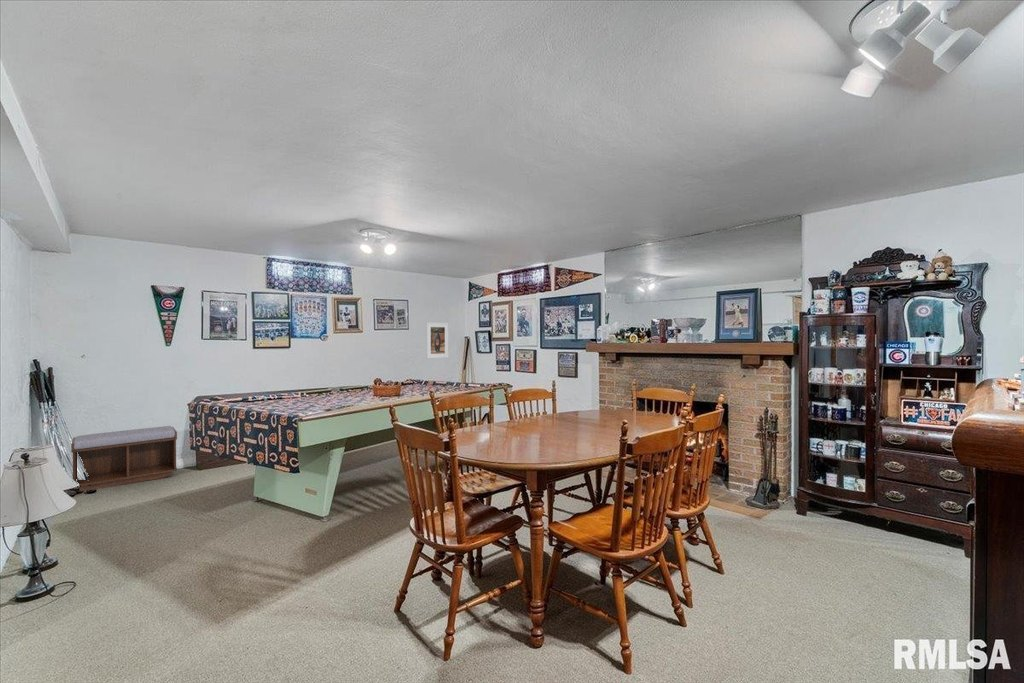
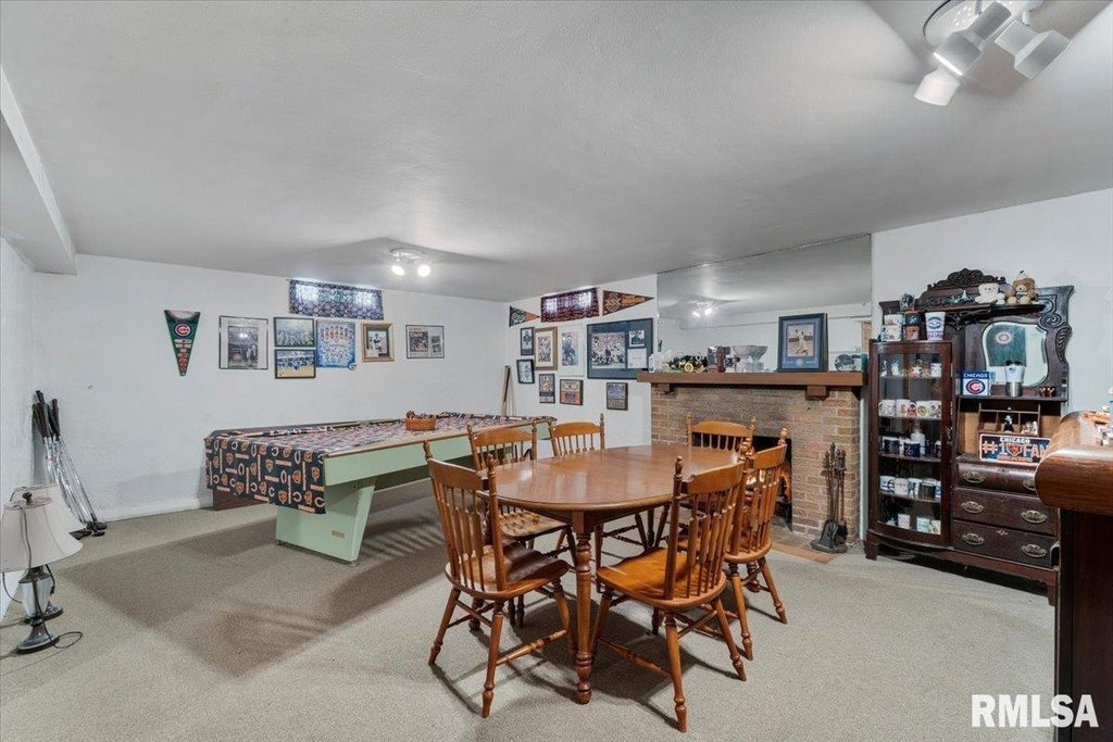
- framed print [425,322,450,359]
- bench [70,425,178,492]
